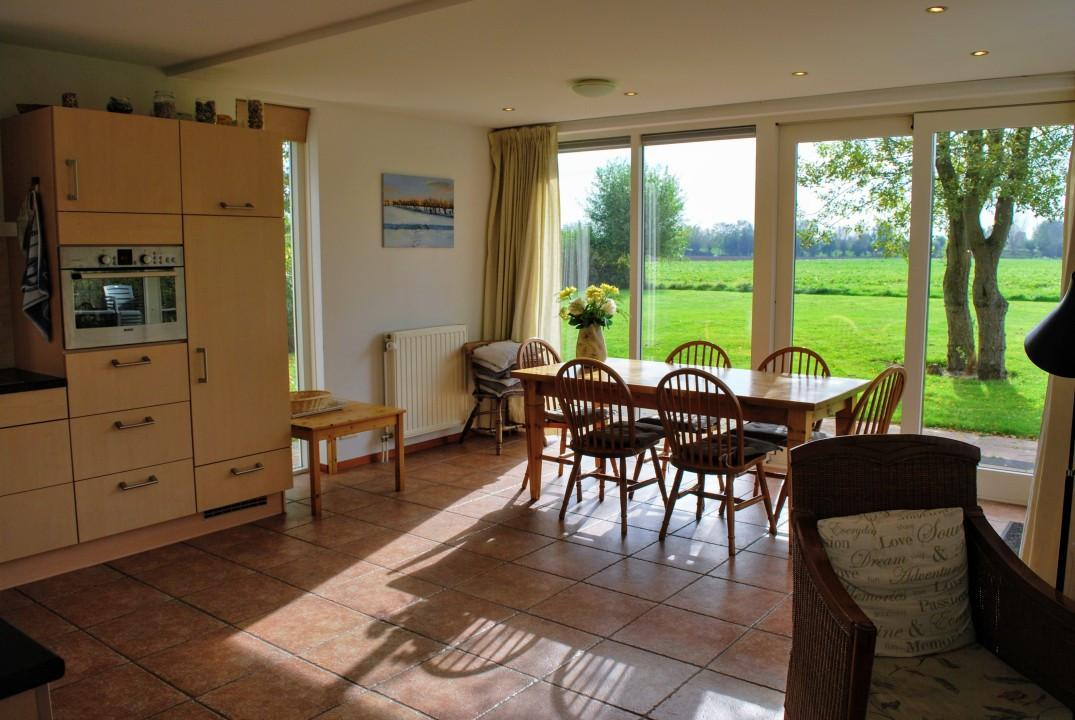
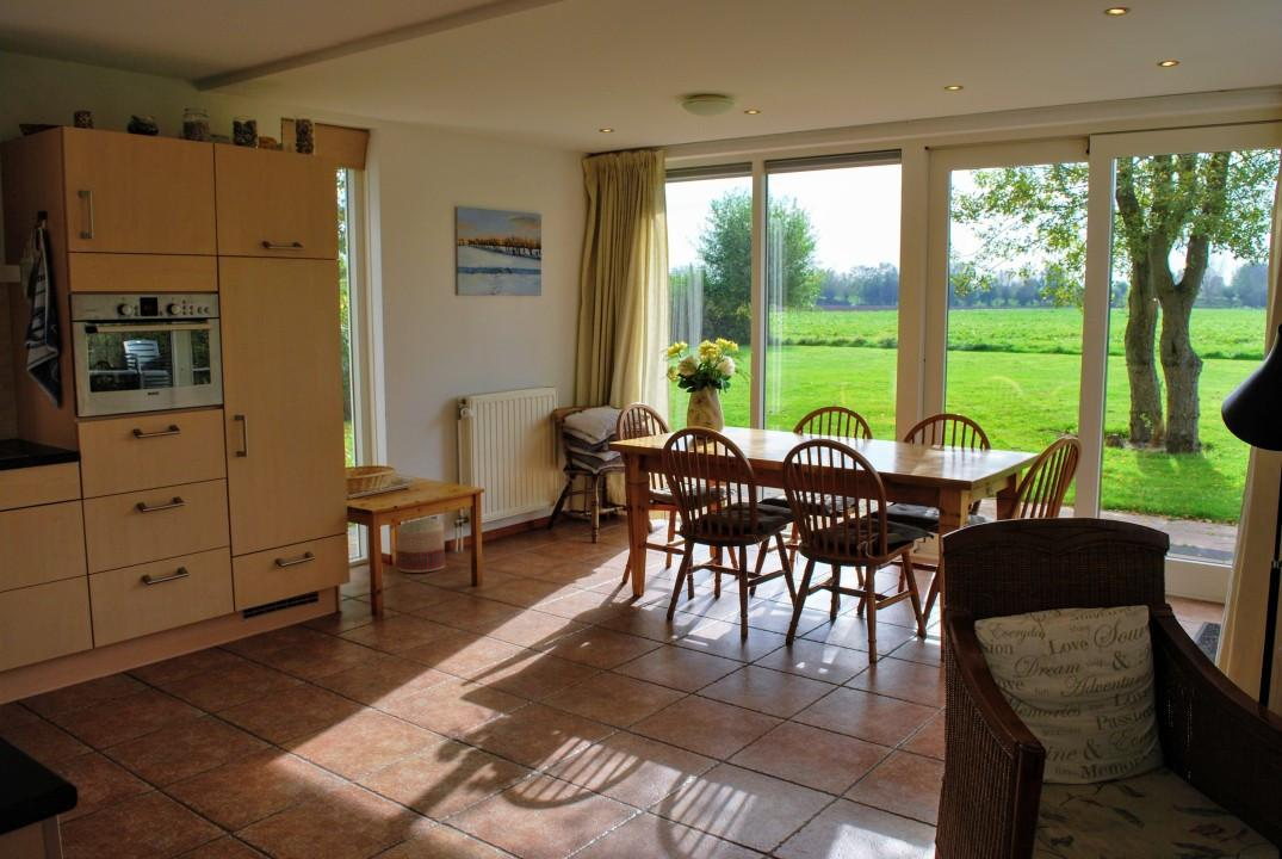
+ basket [395,514,446,574]
